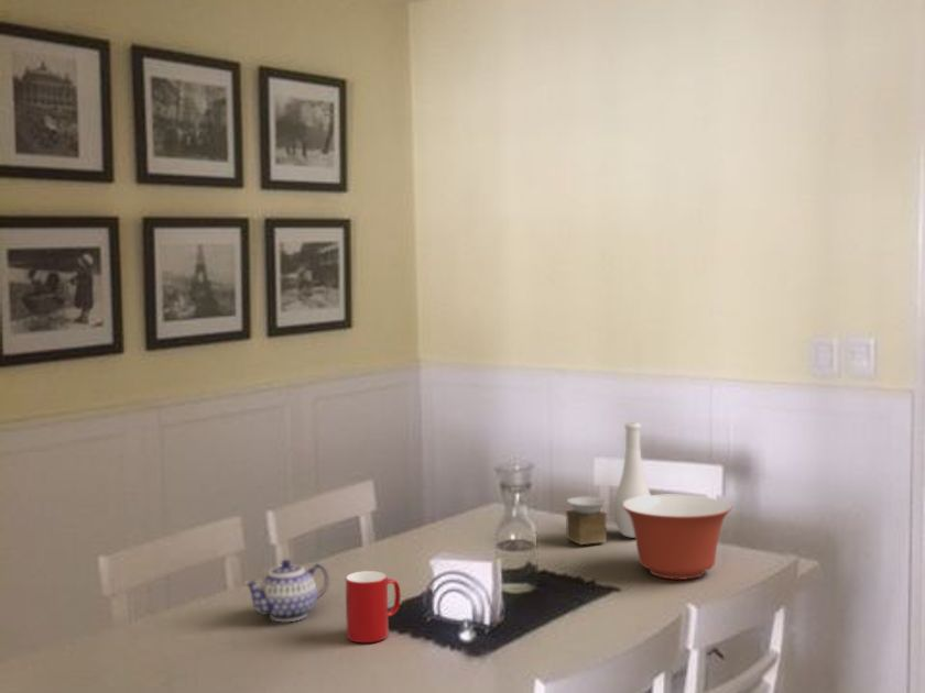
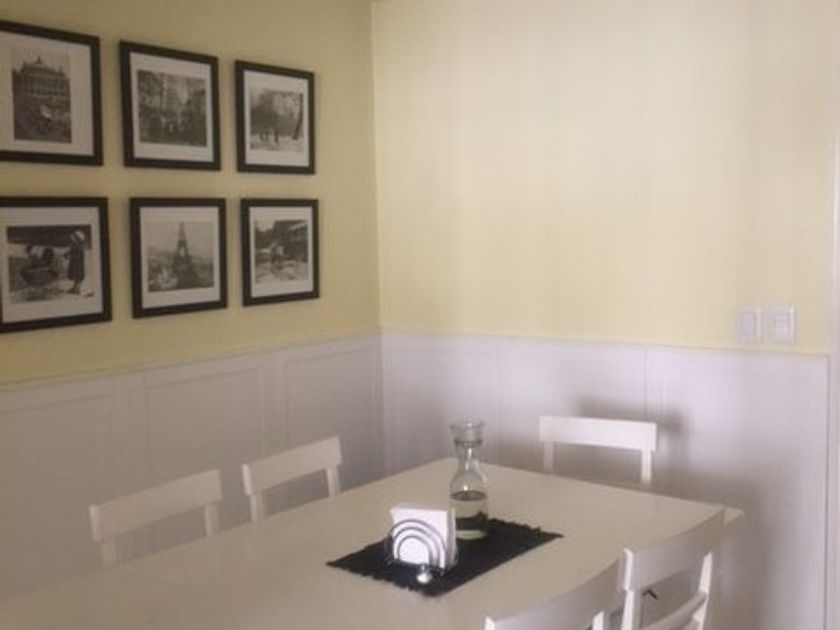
- teapot [242,559,330,623]
- cup [345,570,402,644]
- vase [565,421,652,546]
- mixing bowl [622,494,732,581]
